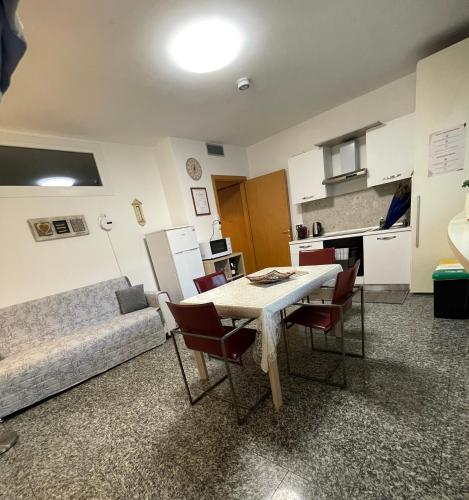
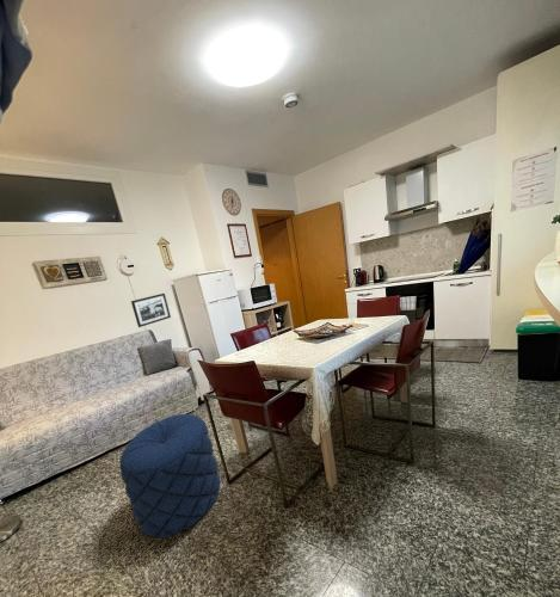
+ picture frame [130,293,172,328]
+ pouf [118,413,221,540]
